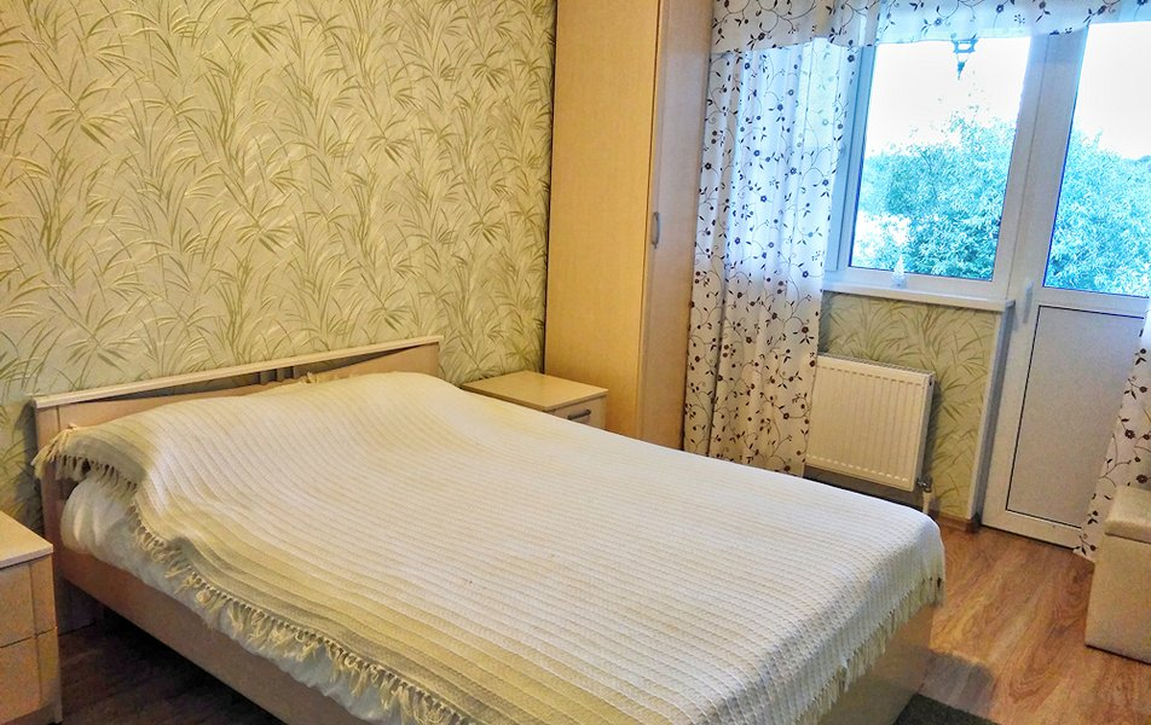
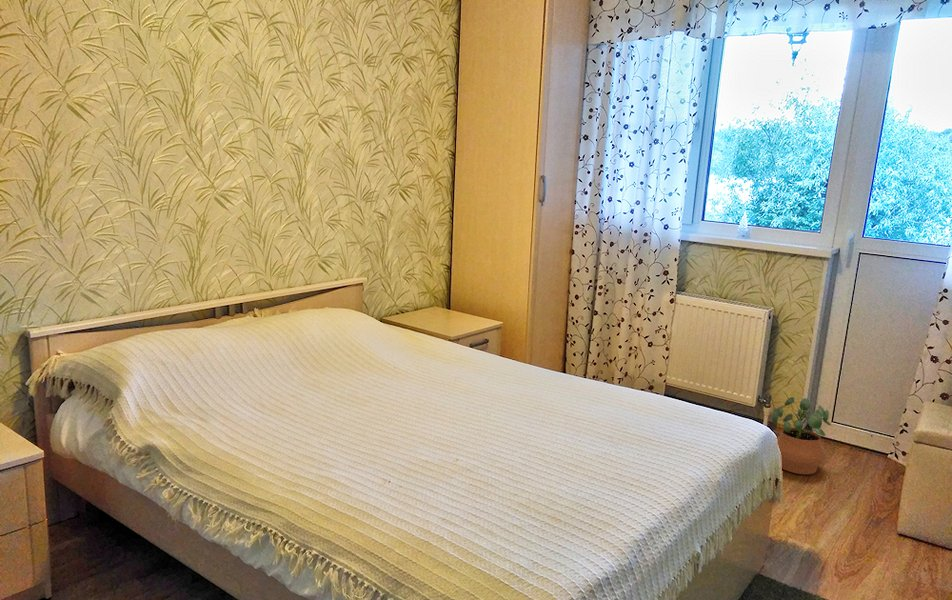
+ potted plant [771,396,832,475]
